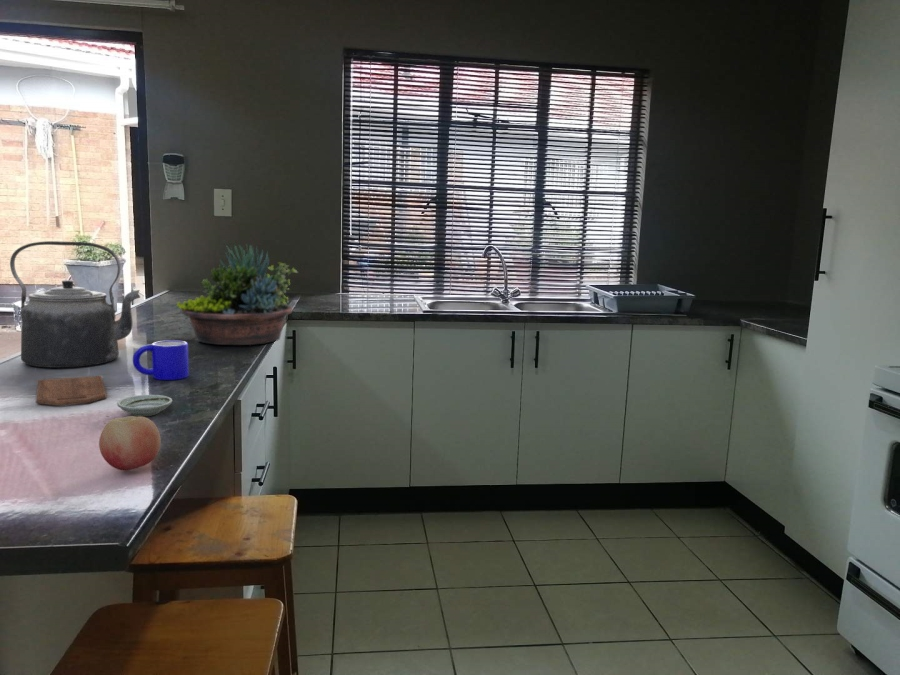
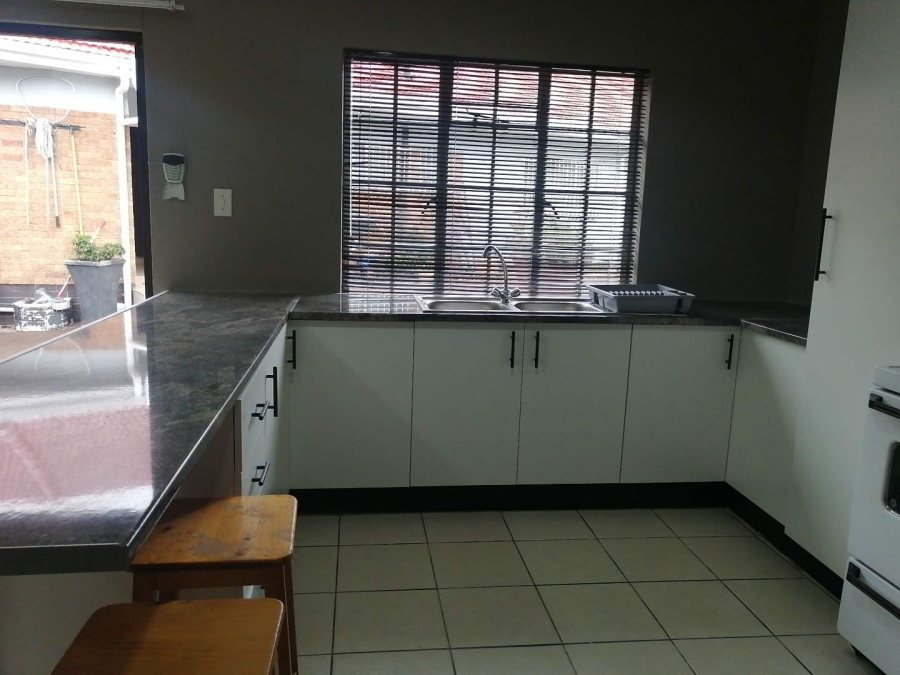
- kettle [9,240,141,369]
- cutting board [35,375,107,407]
- mug [132,340,190,381]
- fruit [98,415,162,472]
- saucer [116,394,173,417]
- succulent planter [176,243,299,346]
